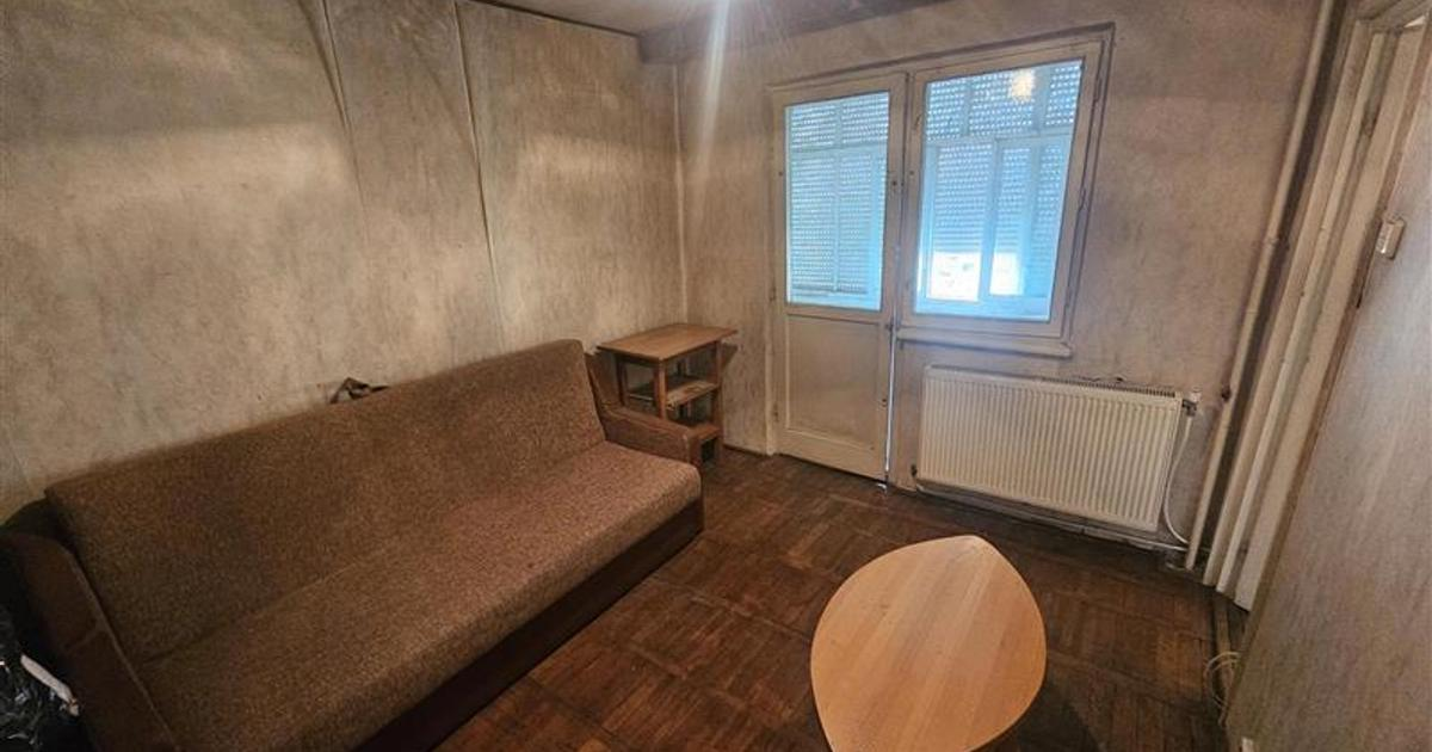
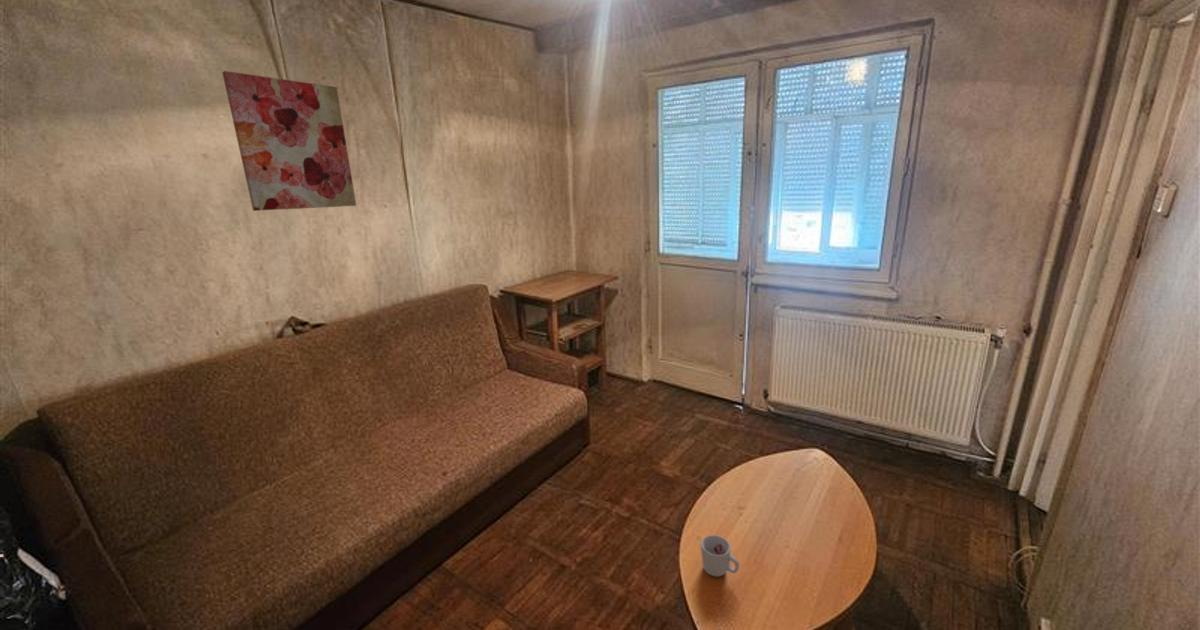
+ wall art [221,70,357,212]
+ cup [700,534,740,578]
